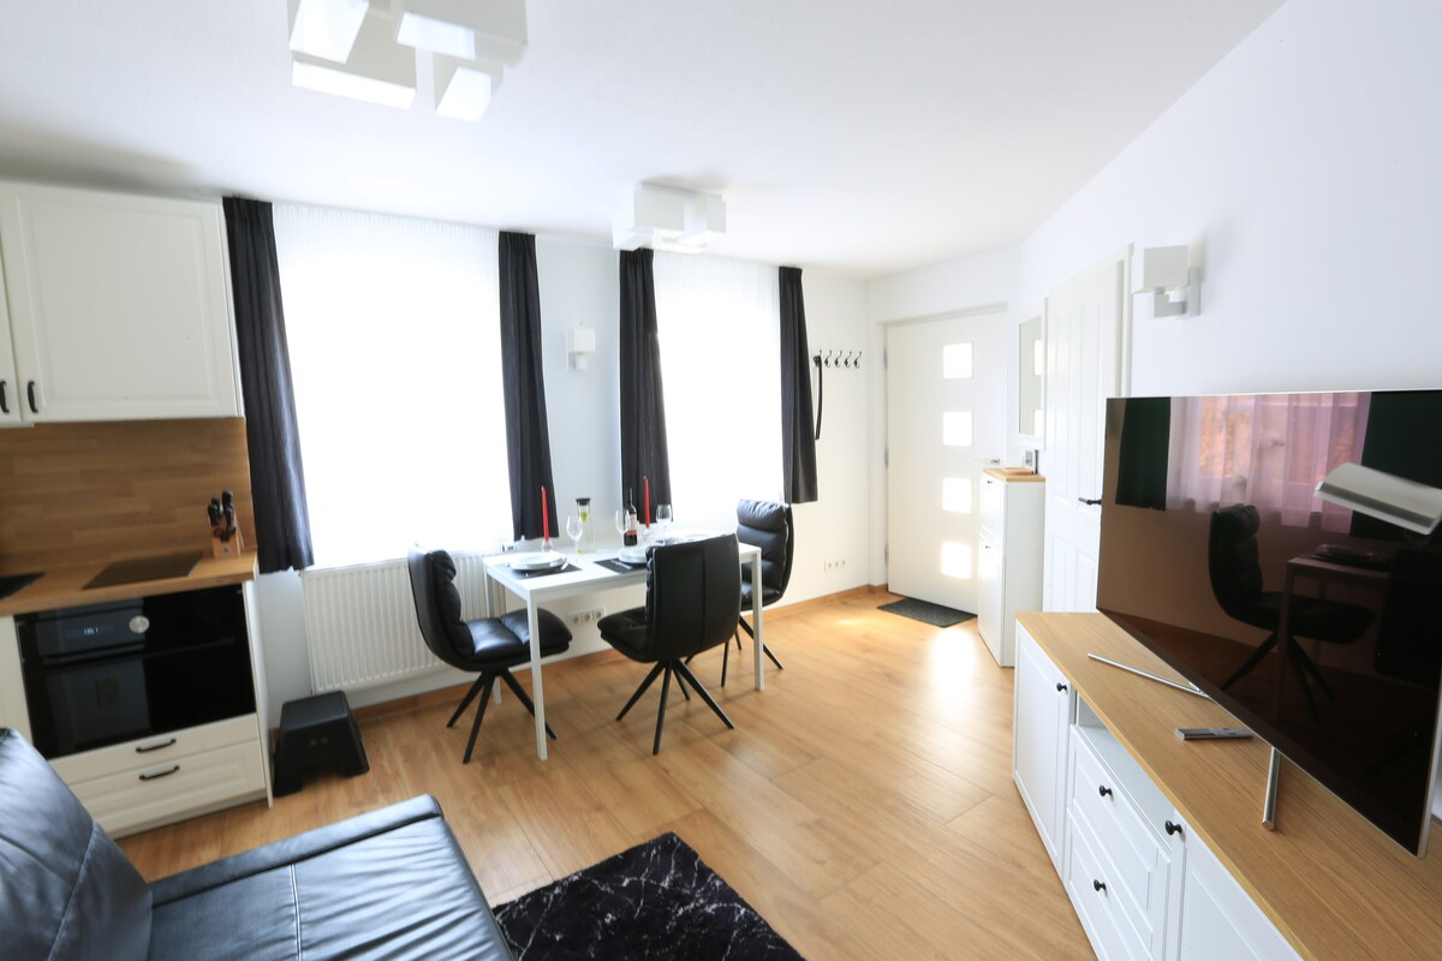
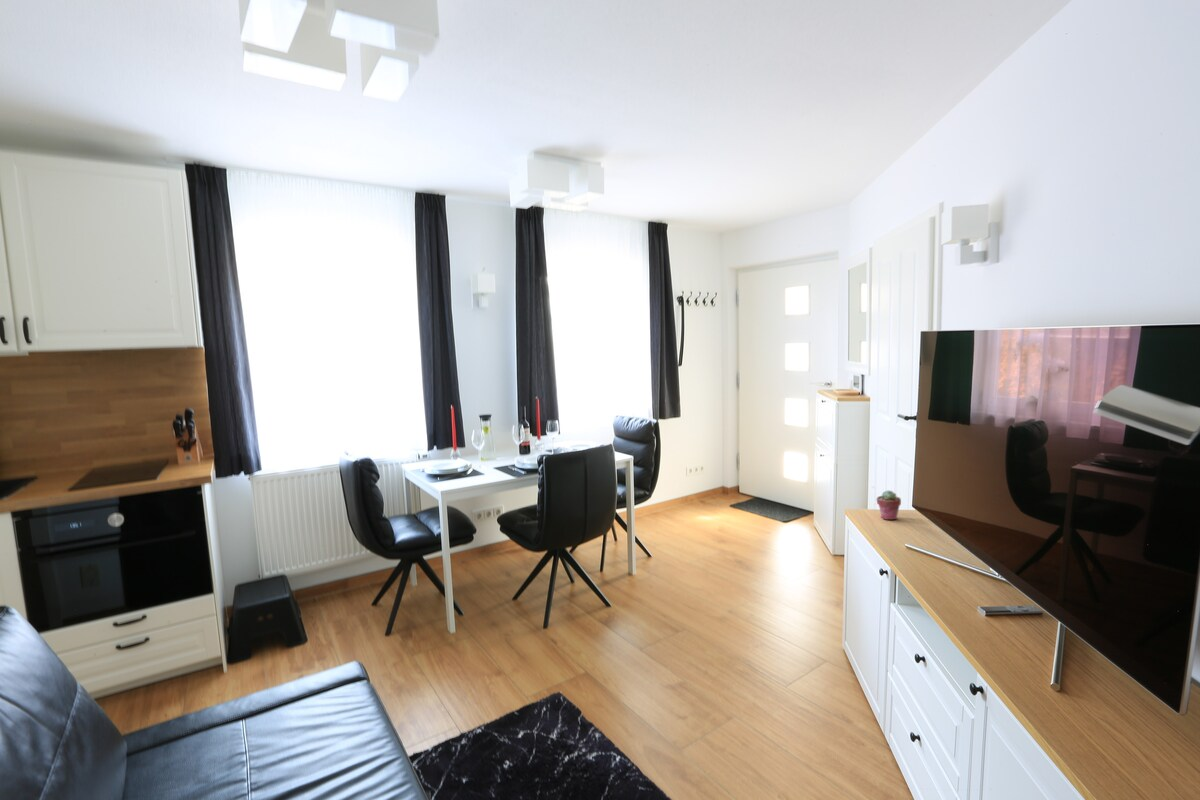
+ potted succulent [876,489,902,521]
